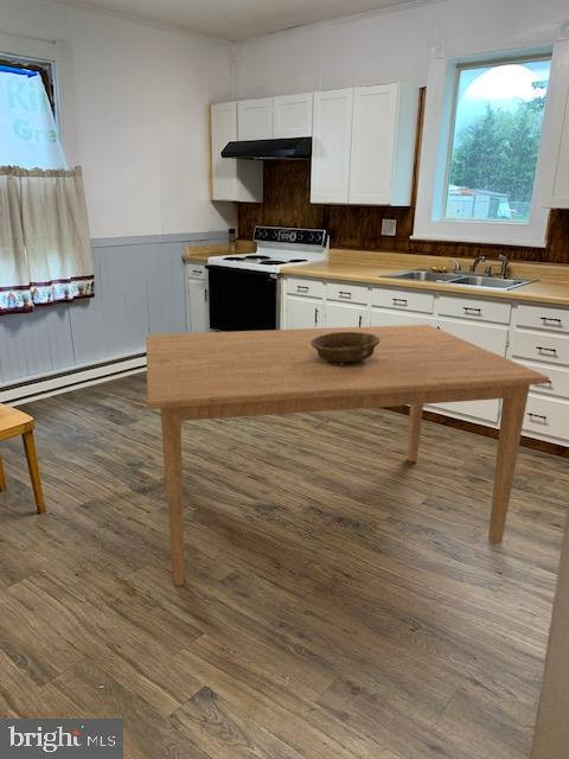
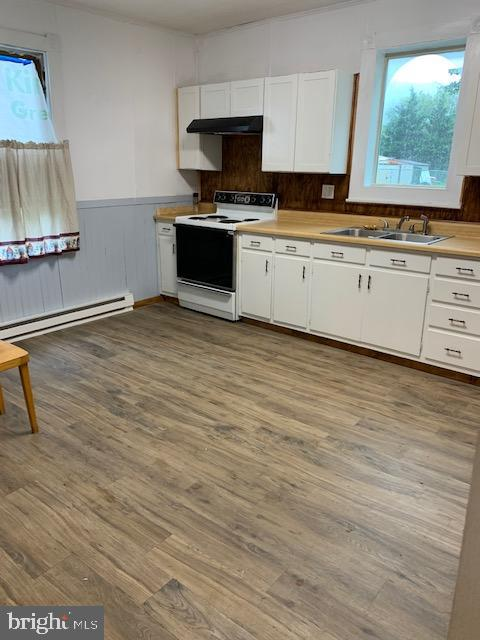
- dining table [145,324,550,587]
- decorative bowl [311,332,379,365]
